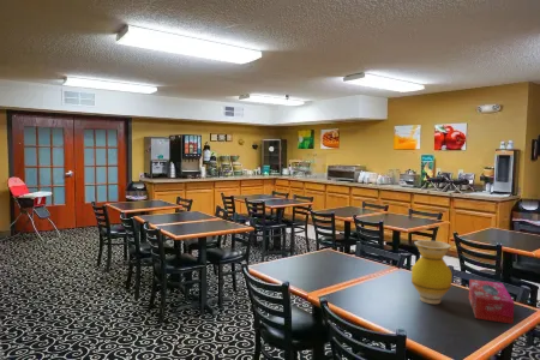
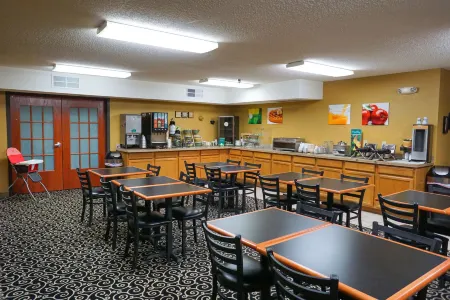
- tissue box [468,278,516,325]
- vase [410,239,454,305]
